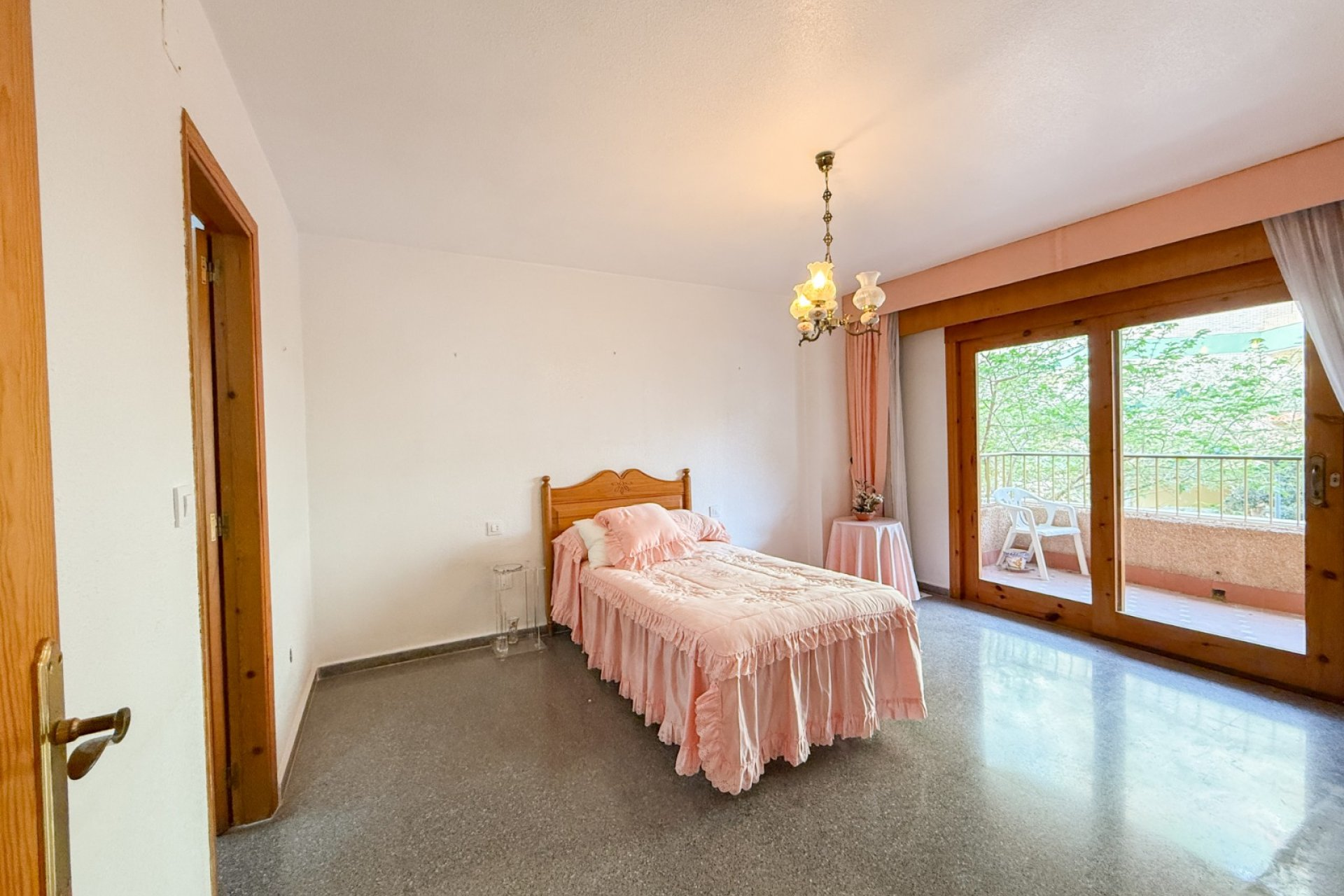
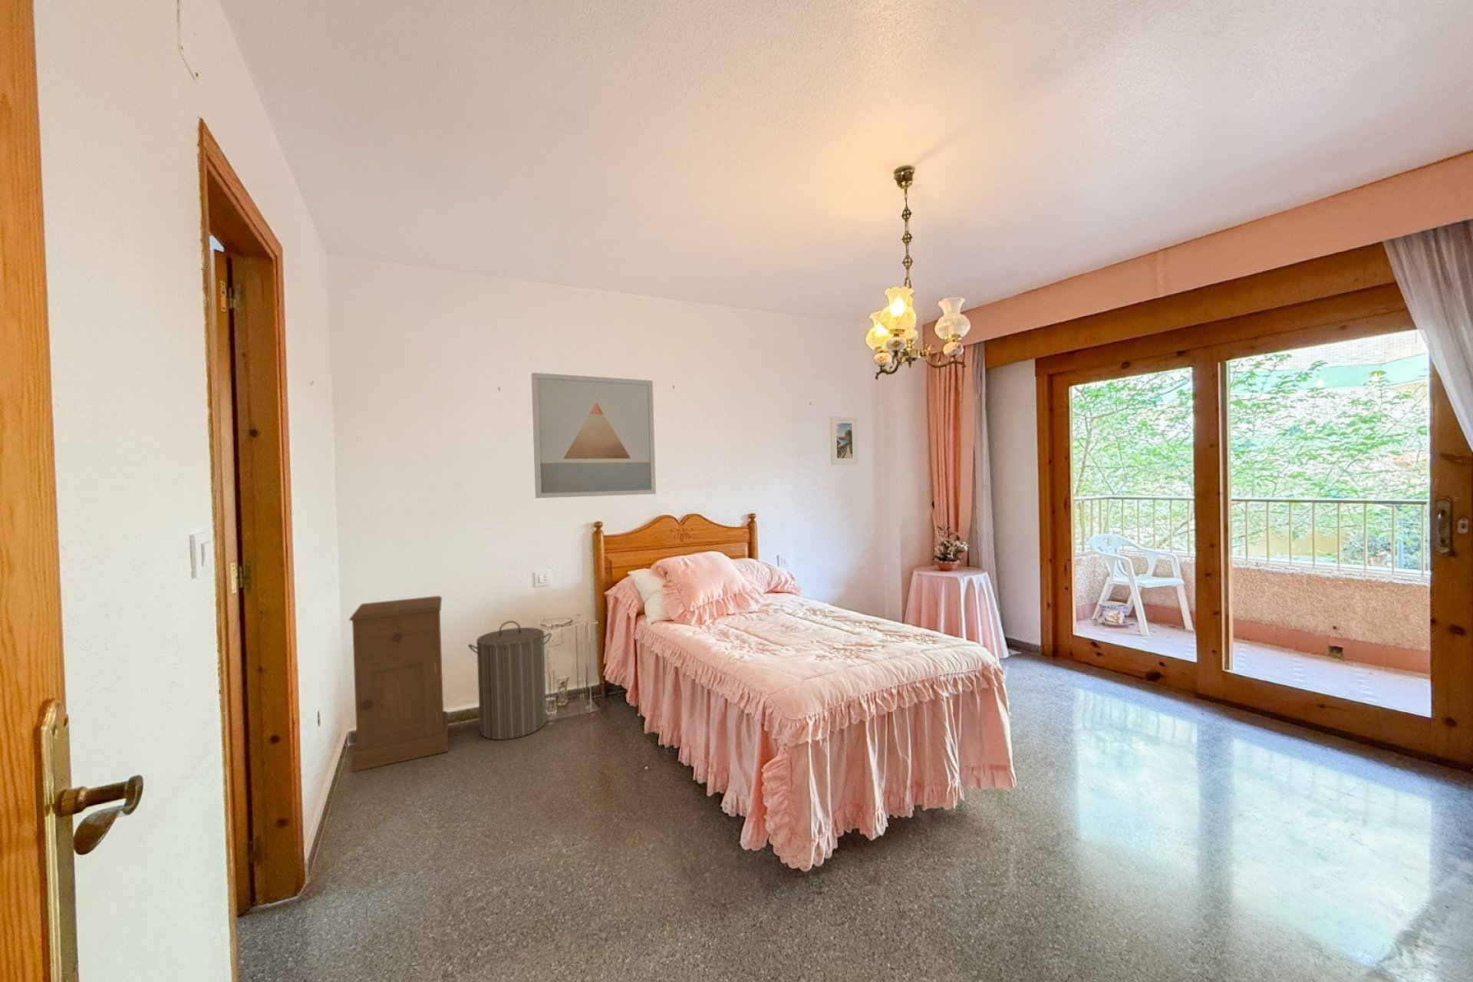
+ cabinet [349,595,448,774]
+ wall art [530,372,656,499]
+ laundry hamper [467,620,552,740]
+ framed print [830,415,858,466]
